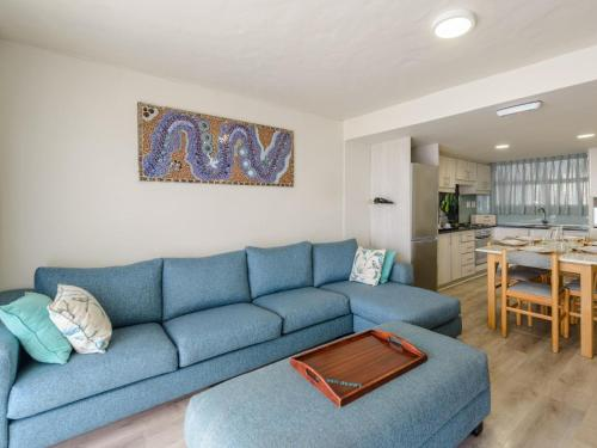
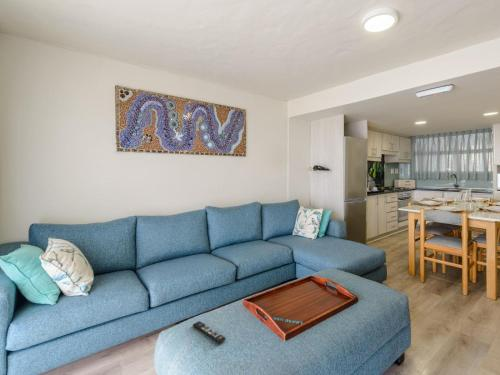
+ remote control [192,320,227,345]
